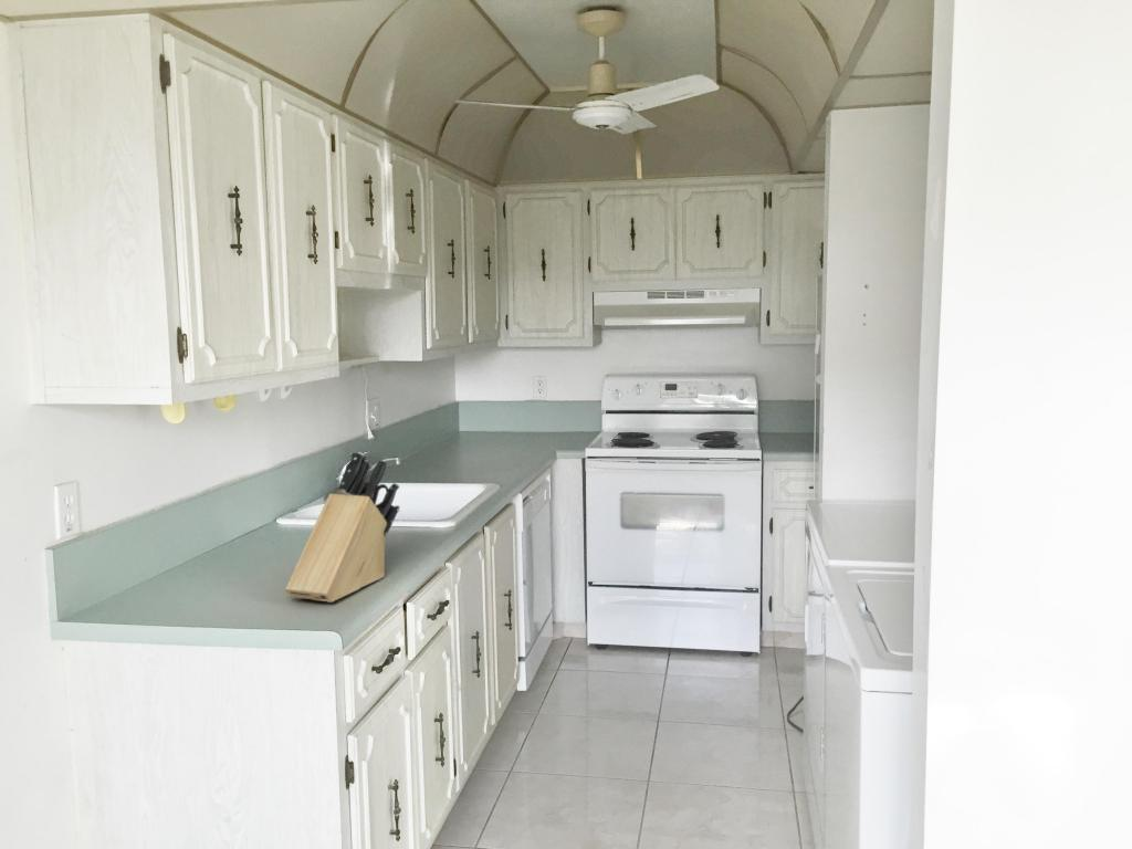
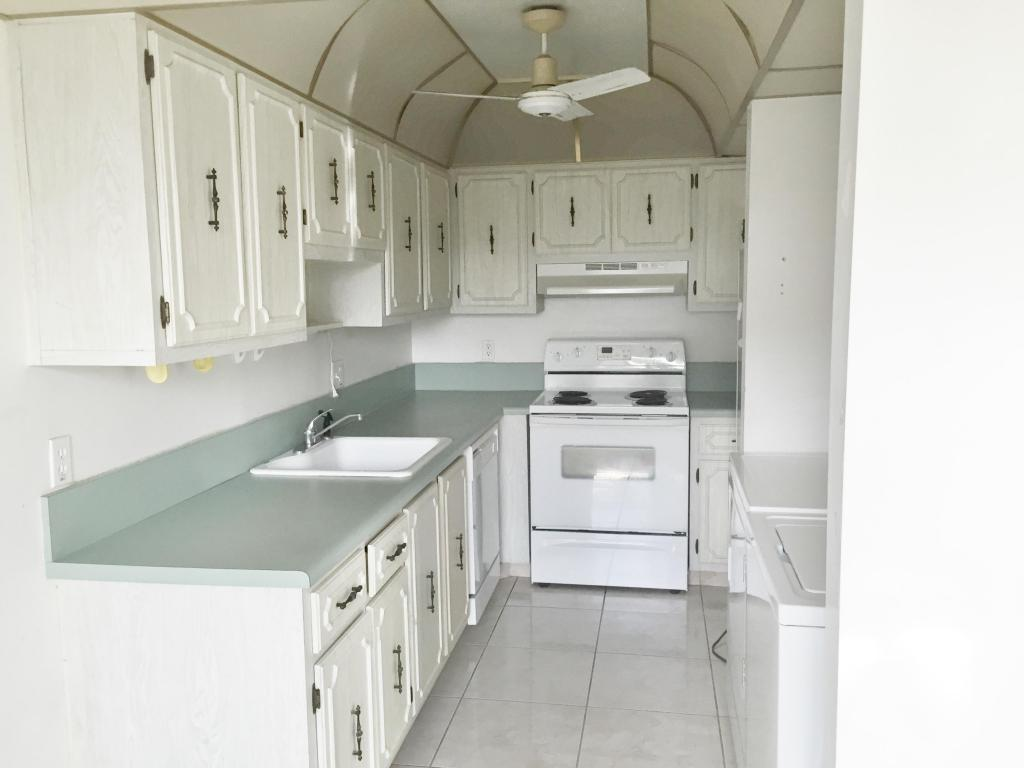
- knife block [284,451,400,604]
